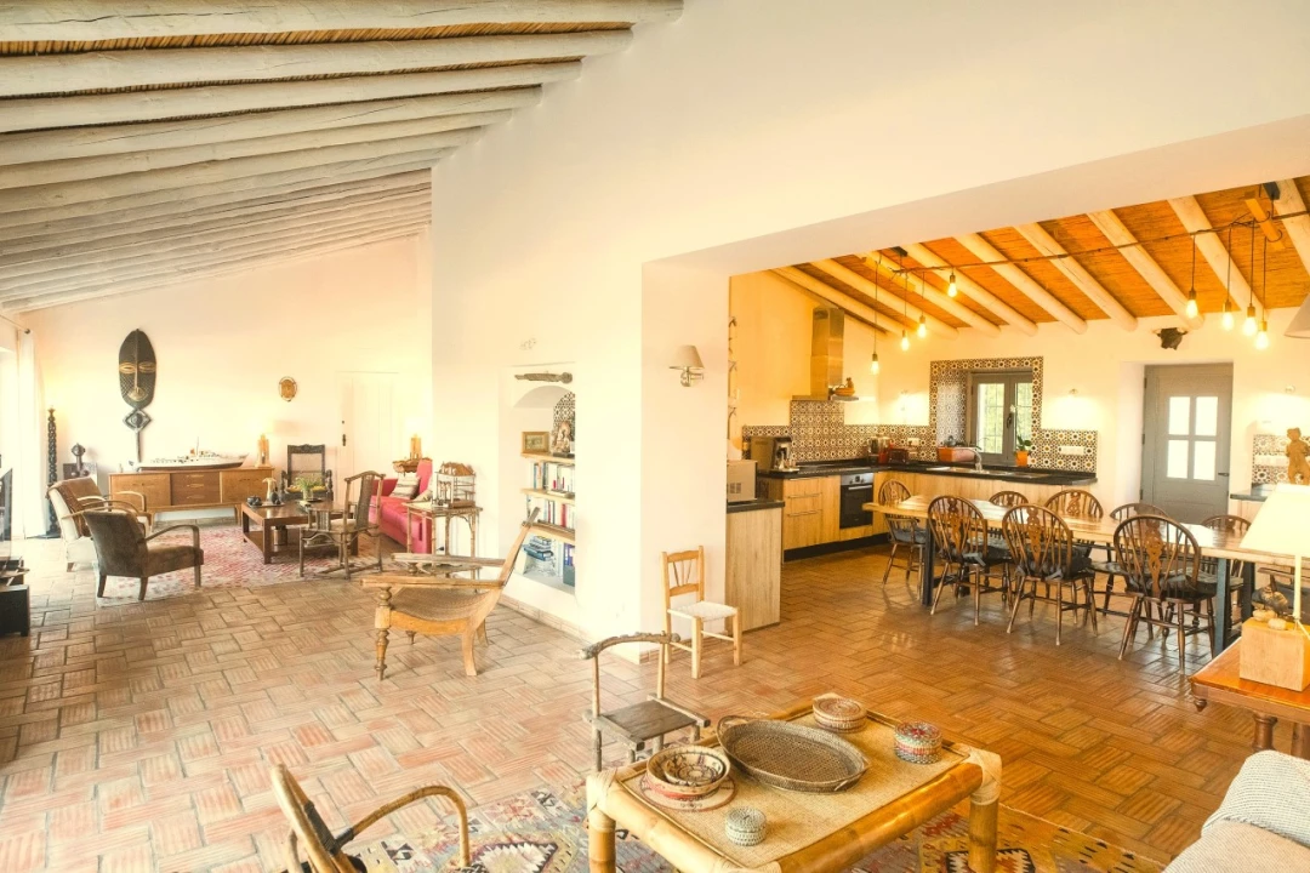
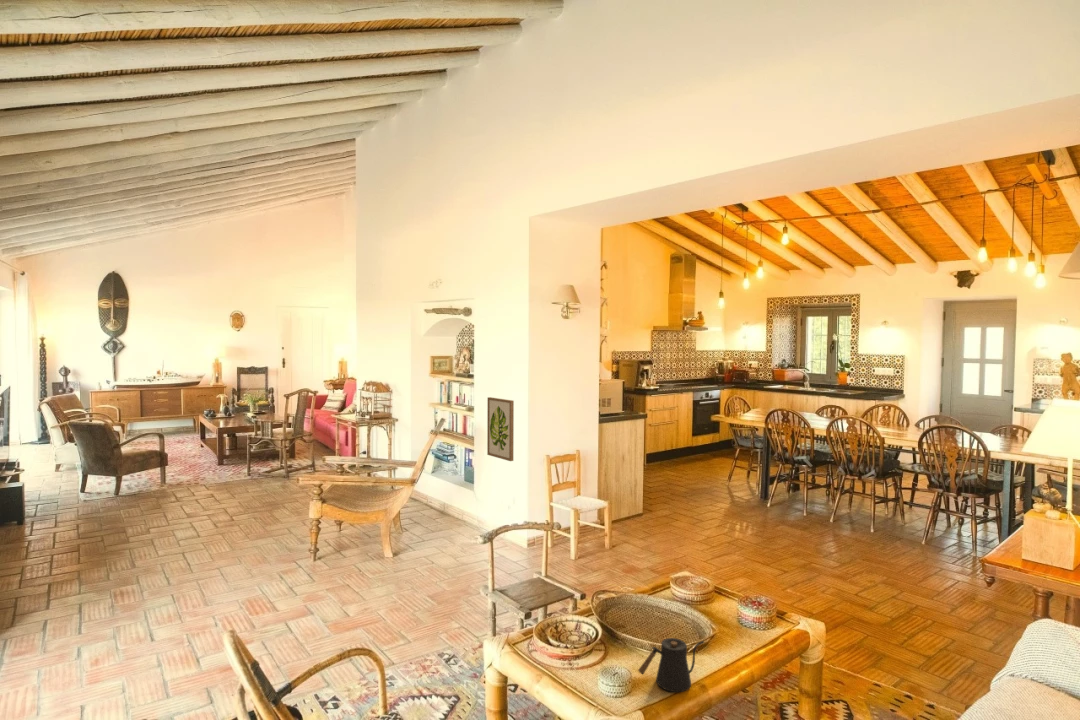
+ wall art [486,396,515,462]
+ kettle [637,637,706,693]
